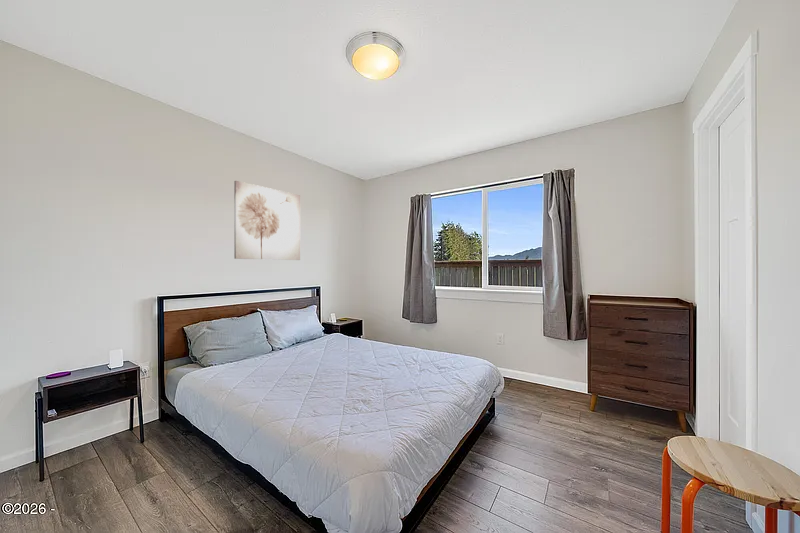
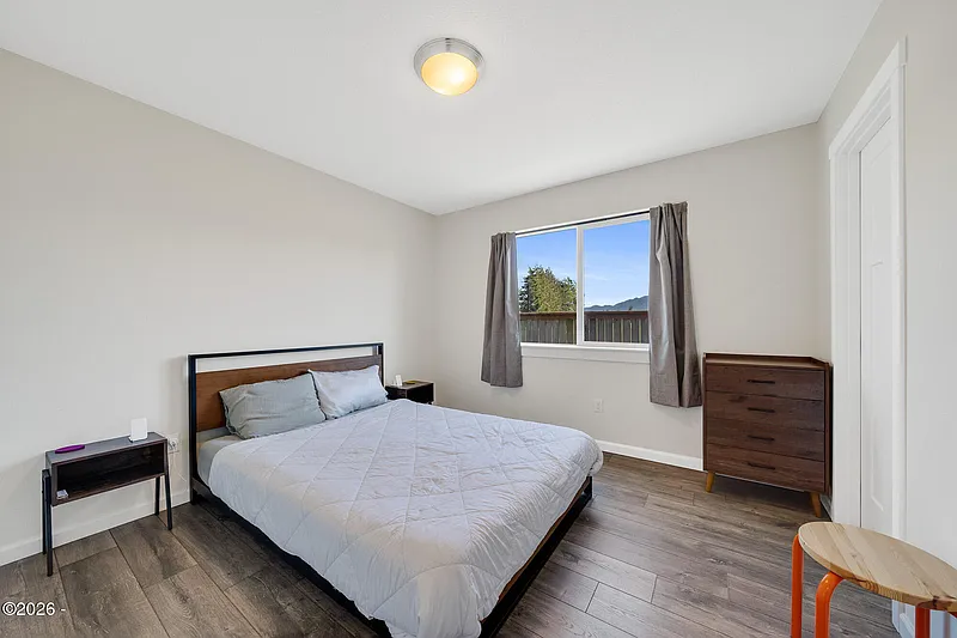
- wall art [233,180,301,261]
